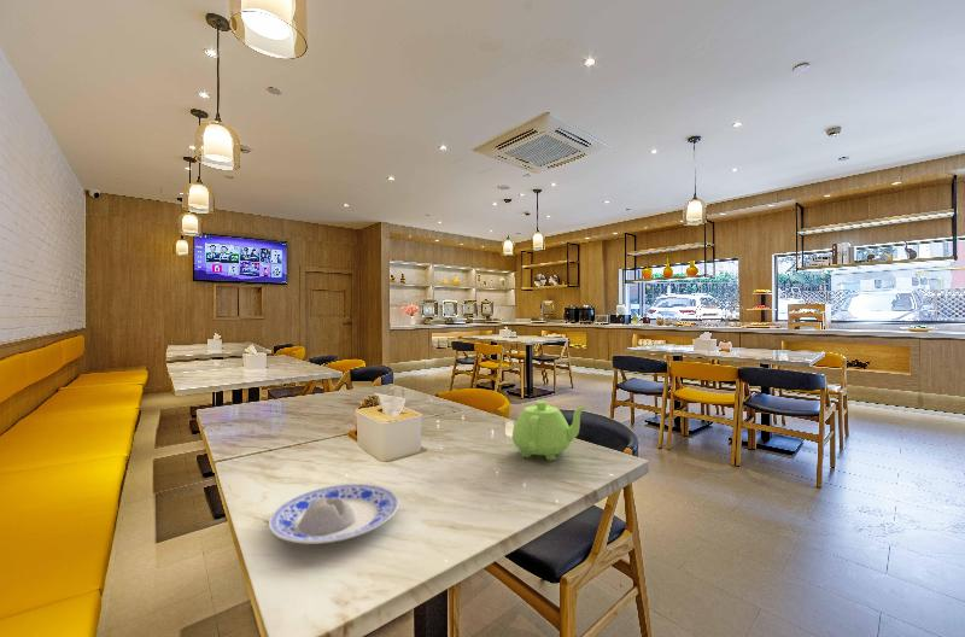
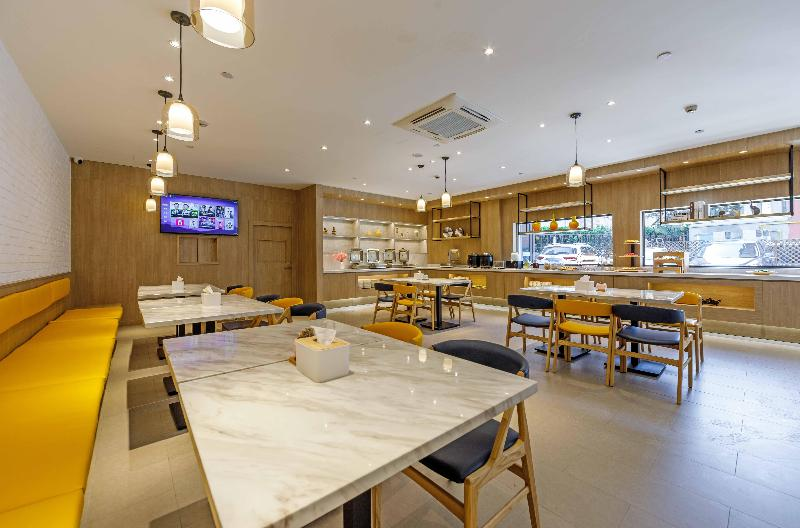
- teapot [511,399,589,462]
- plate [268,483,400,545]
